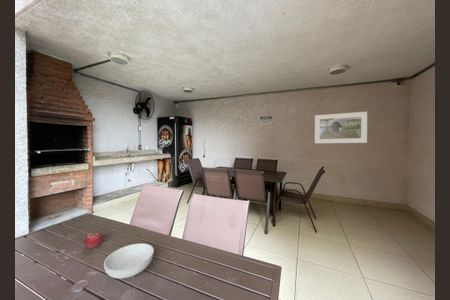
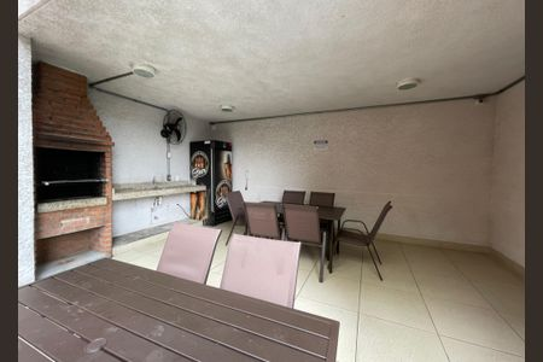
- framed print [314,111,368,144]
- fruit [83,230,104,249]
- serving bowl [103,243,155,280]
